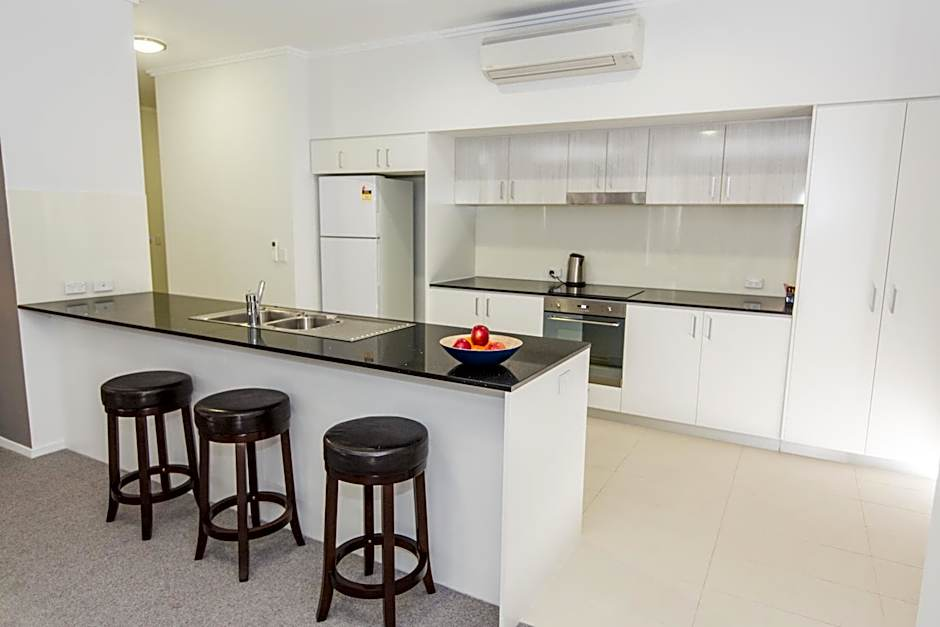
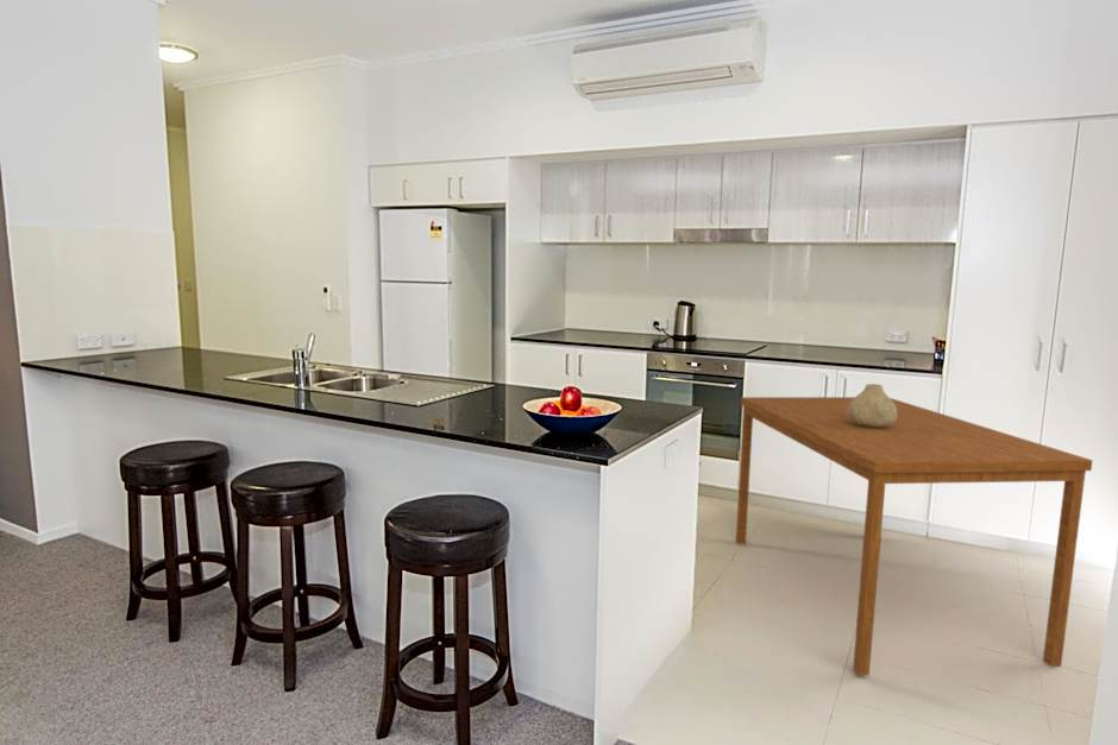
+ dining table [735,396,1093,676]
+ vase [848,383,897,428]
